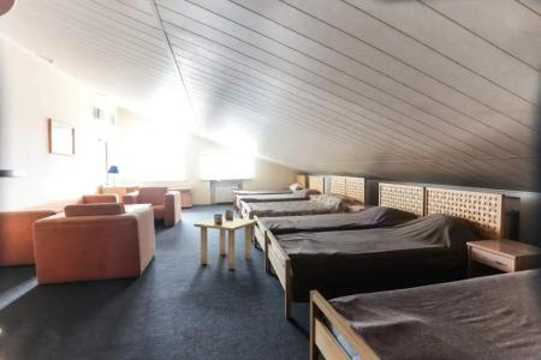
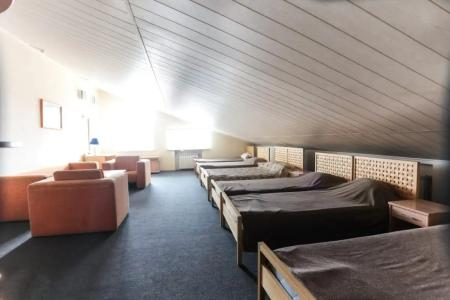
- side table [192,209,258,270]
